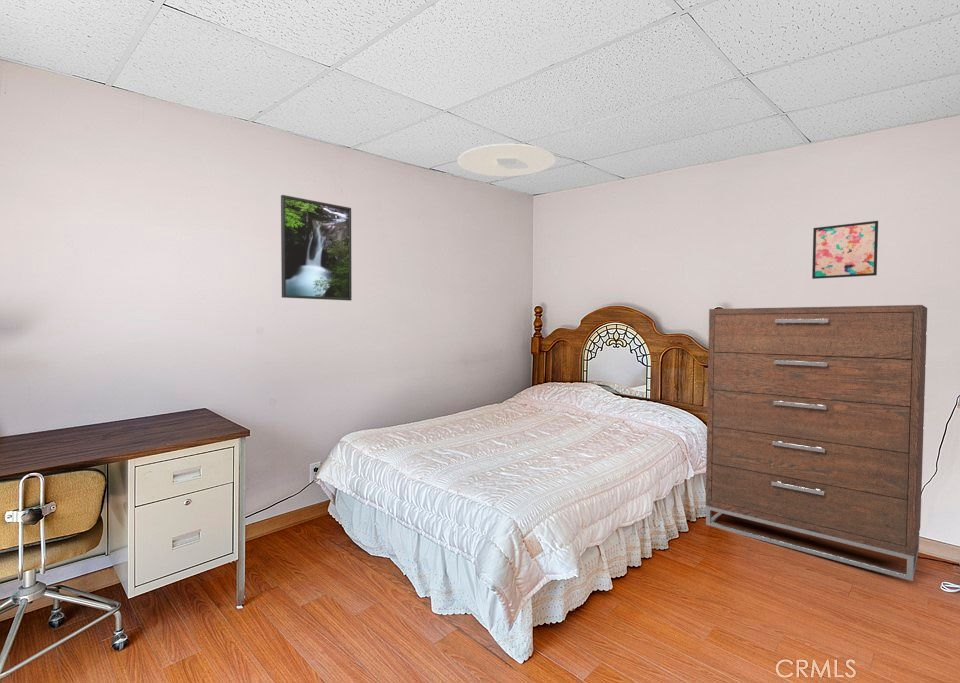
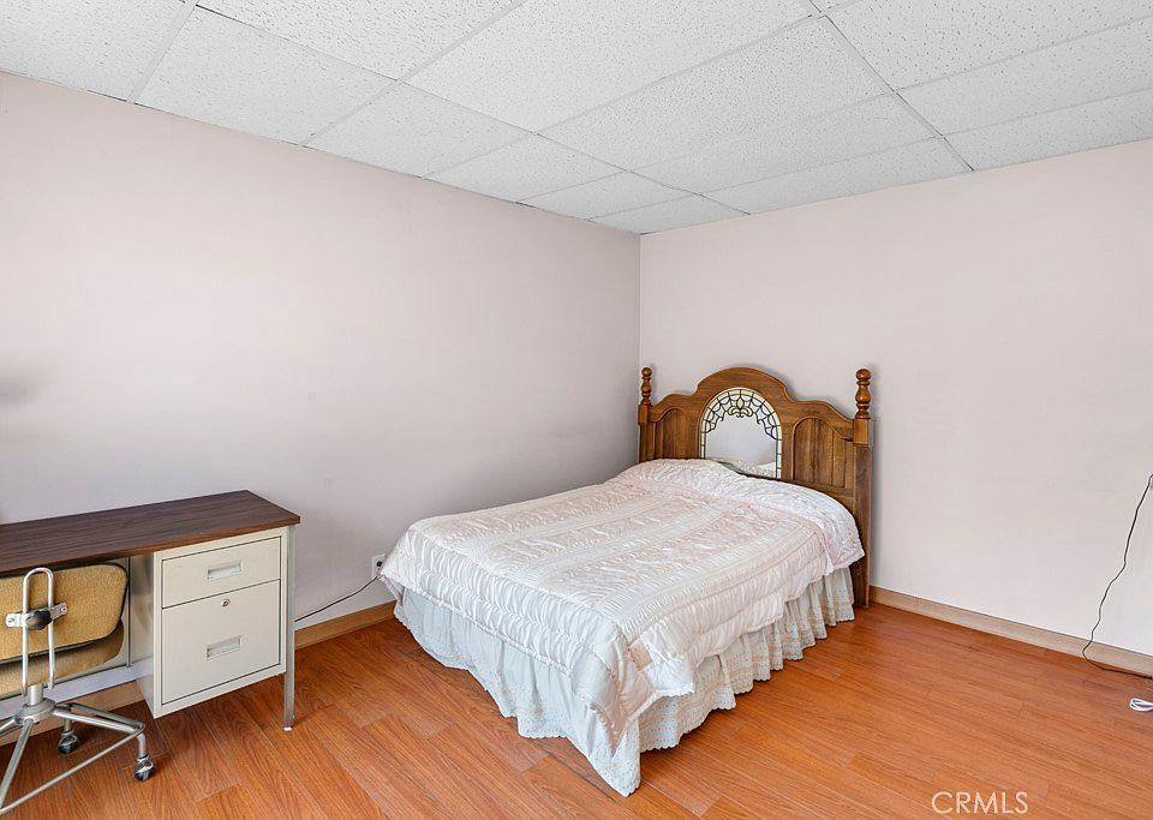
- wall art [811,220,879,280]
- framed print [280,194,353,302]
- dresser [705,304,928,582]
- ceiling light [457,143,556,177]
